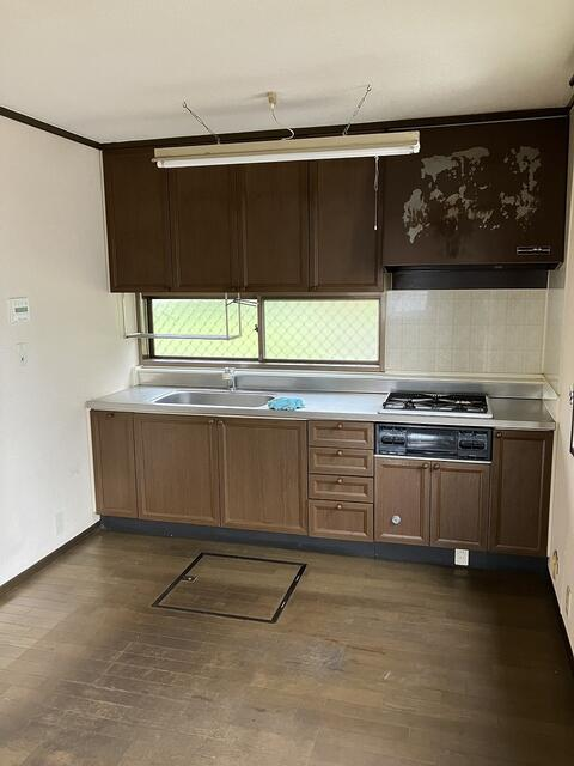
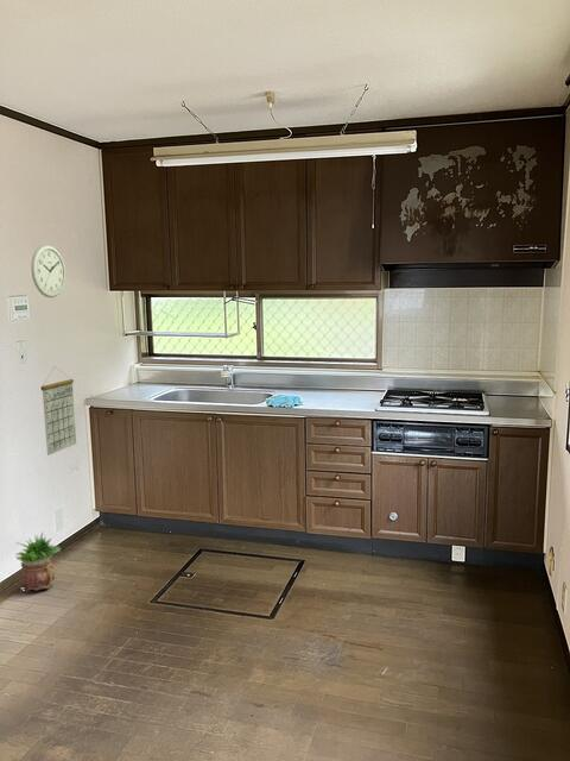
+ wall clock [31,244,66,298]
+ potted plant [14,530,62,593]
+ calendar [39,365,77,457]
